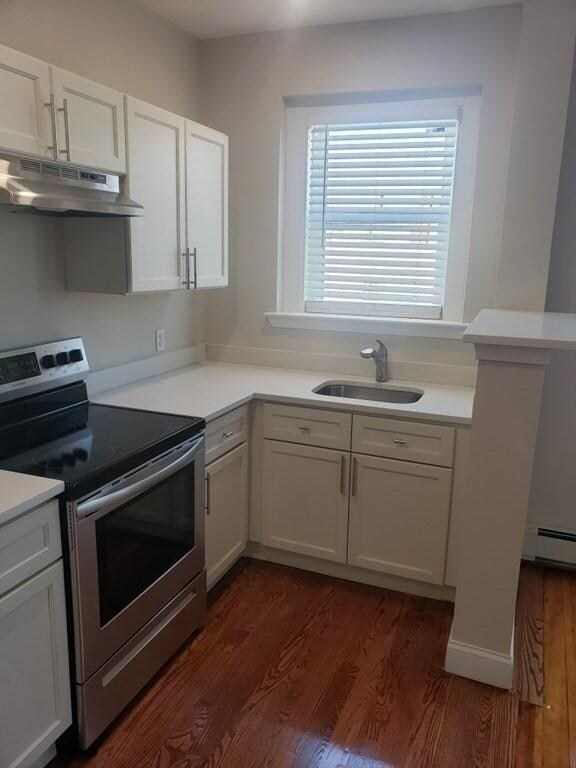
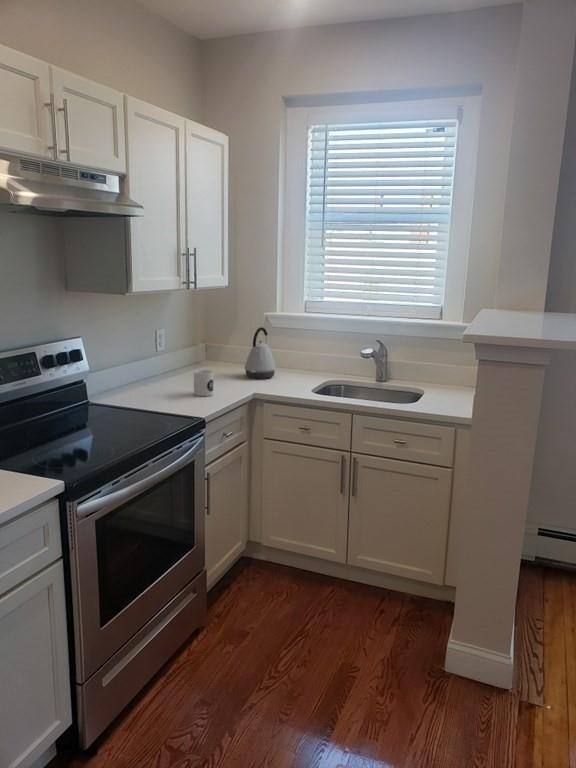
+ mug [193,369,214,397]
+ kettle [244,326,277,380]
